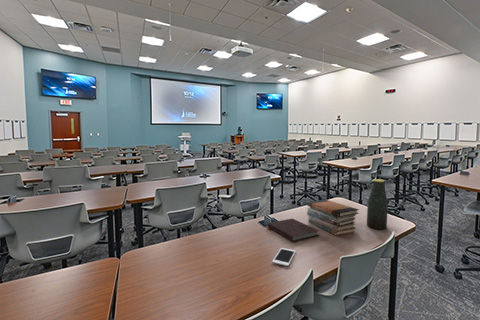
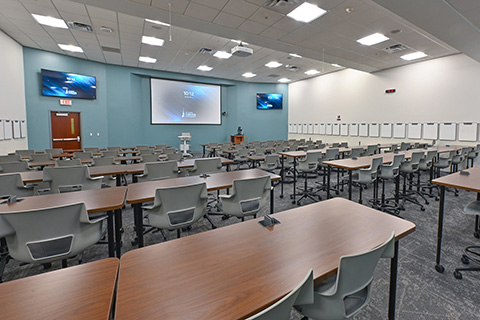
- bottle [366,178,389,230]
- book stack [306,199,360,237]
- cell phone [271,247,297,267]
- notebook [267,218,320,243]
